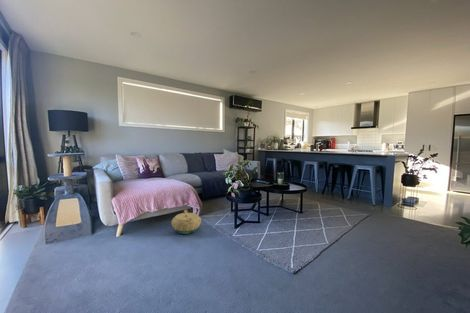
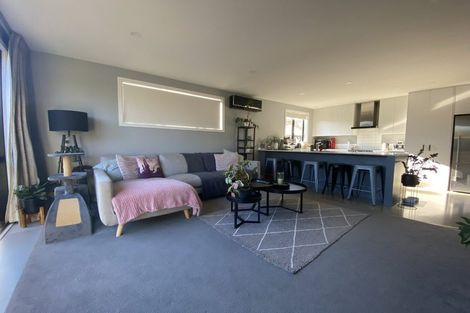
- basket [171,211,202,235]
